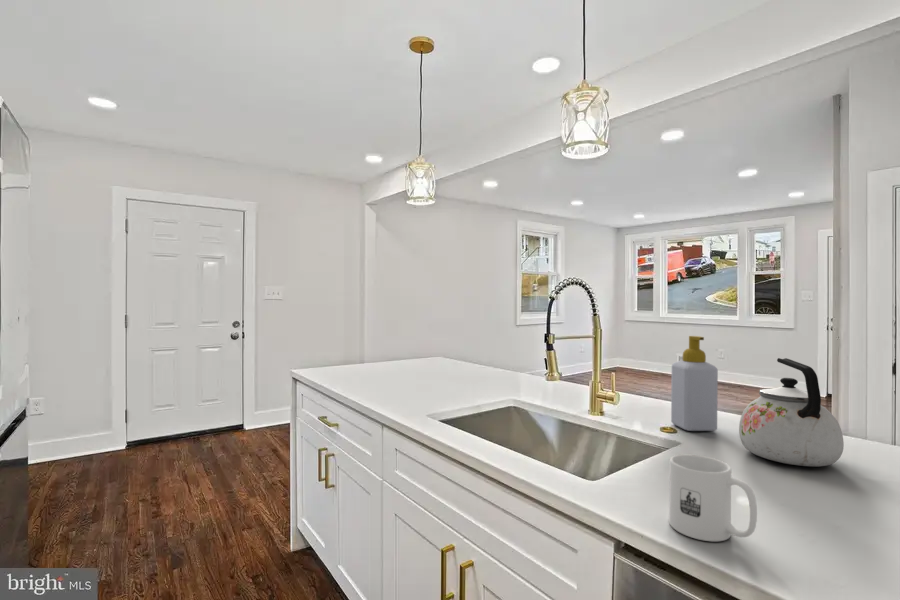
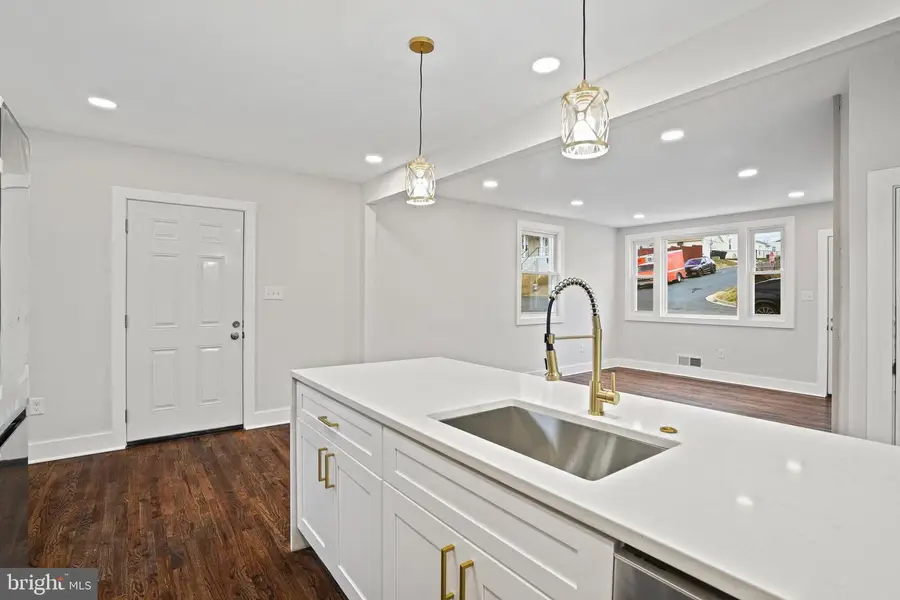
- kettle [738,357,845,468]
- soap bottle [670,335,719,432]
- mug [668,453,758,542]
